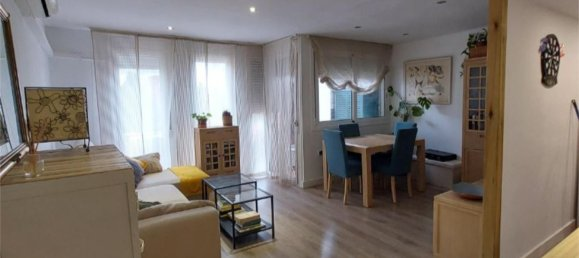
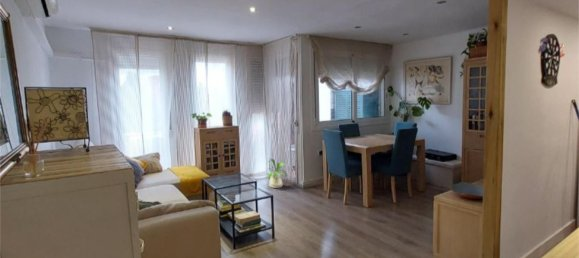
+ house plant [266,158,288,189]
